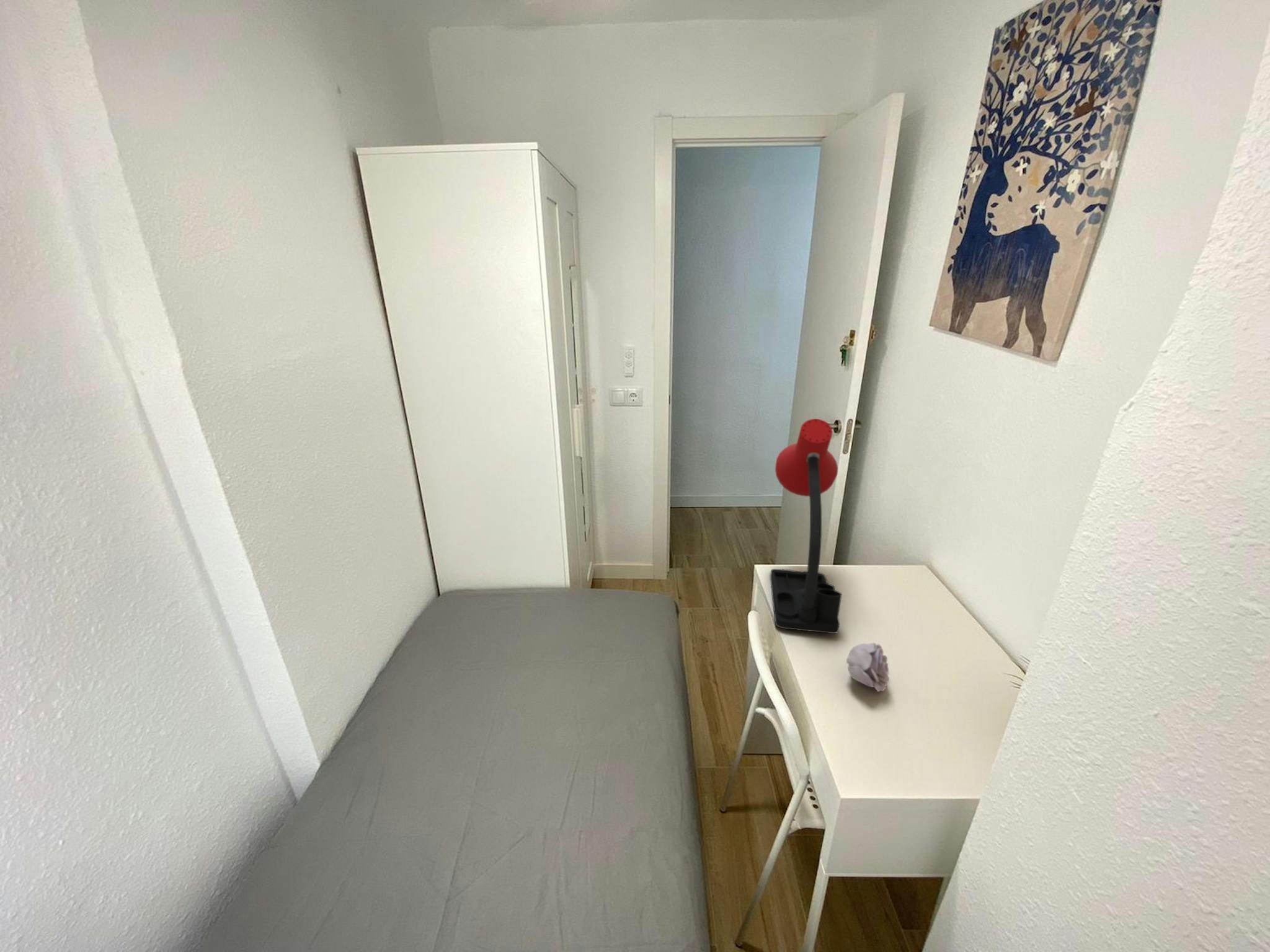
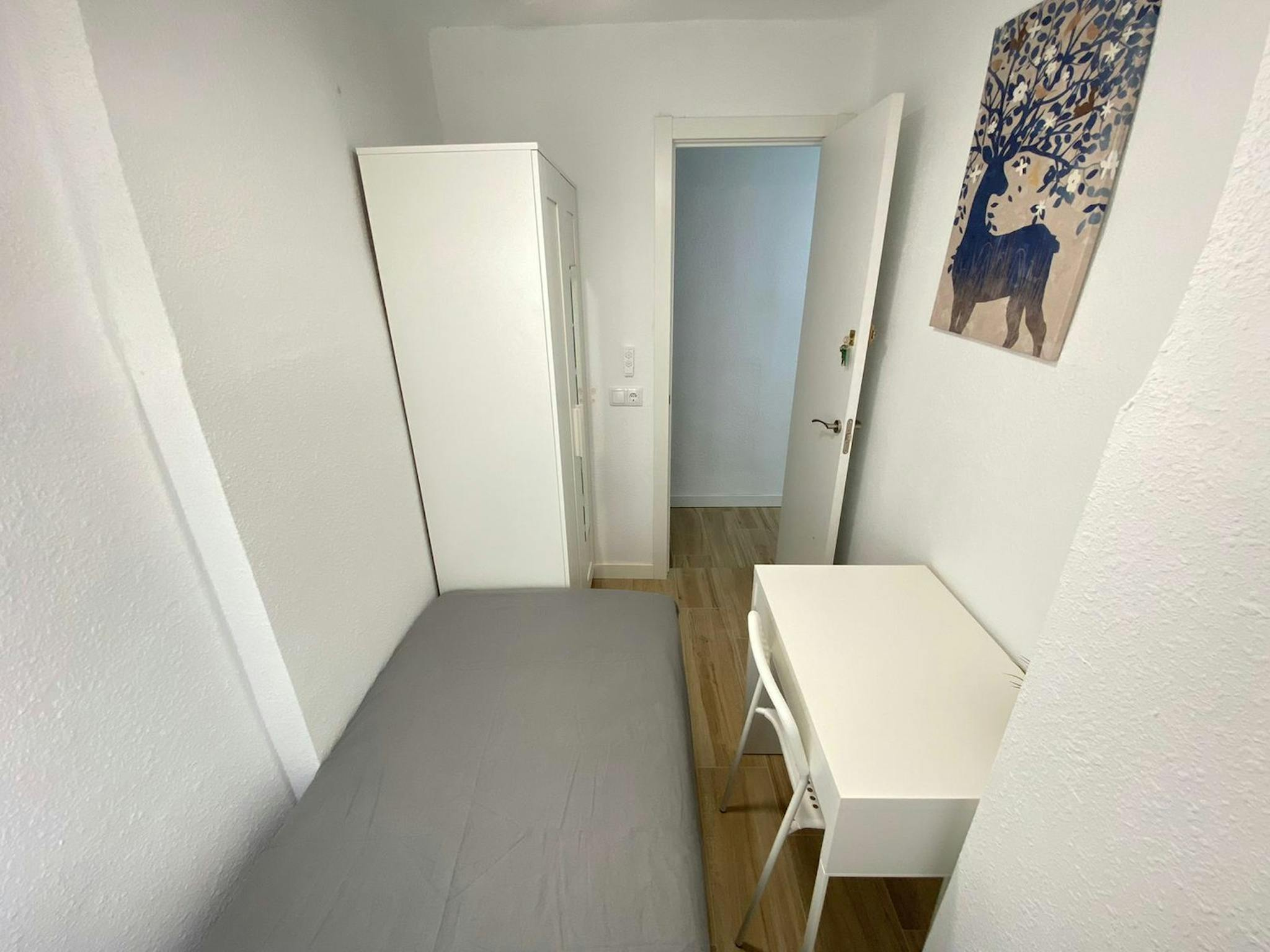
- desk lamp [770,418,842,634]
- flower [846,642,890,692]
